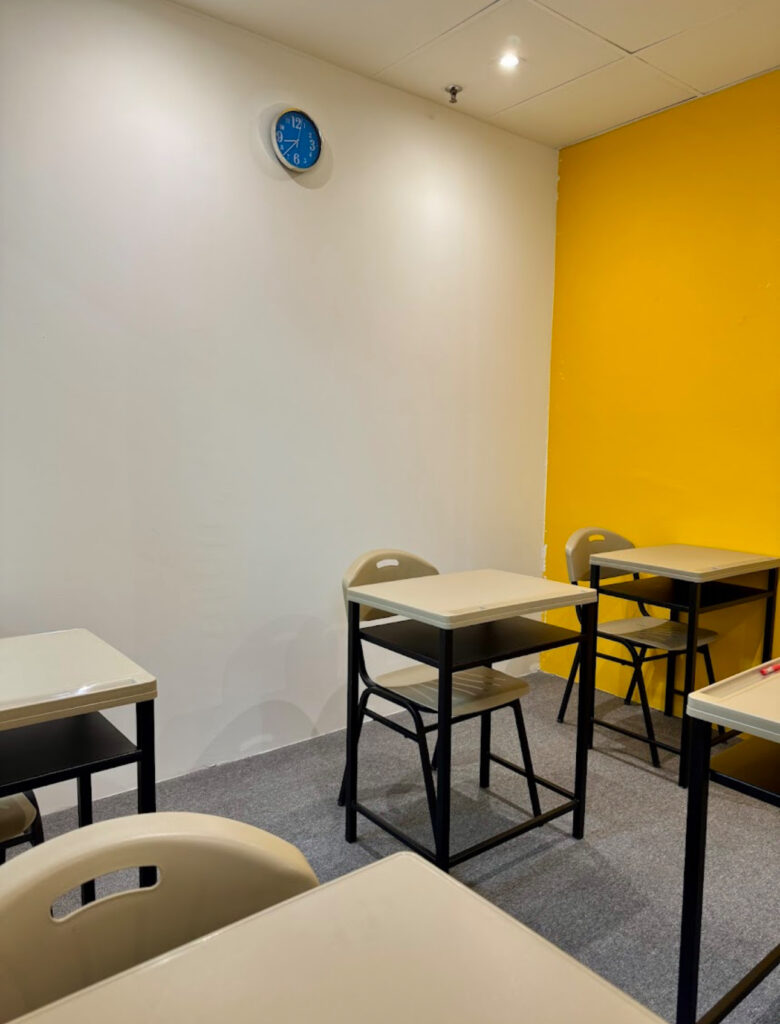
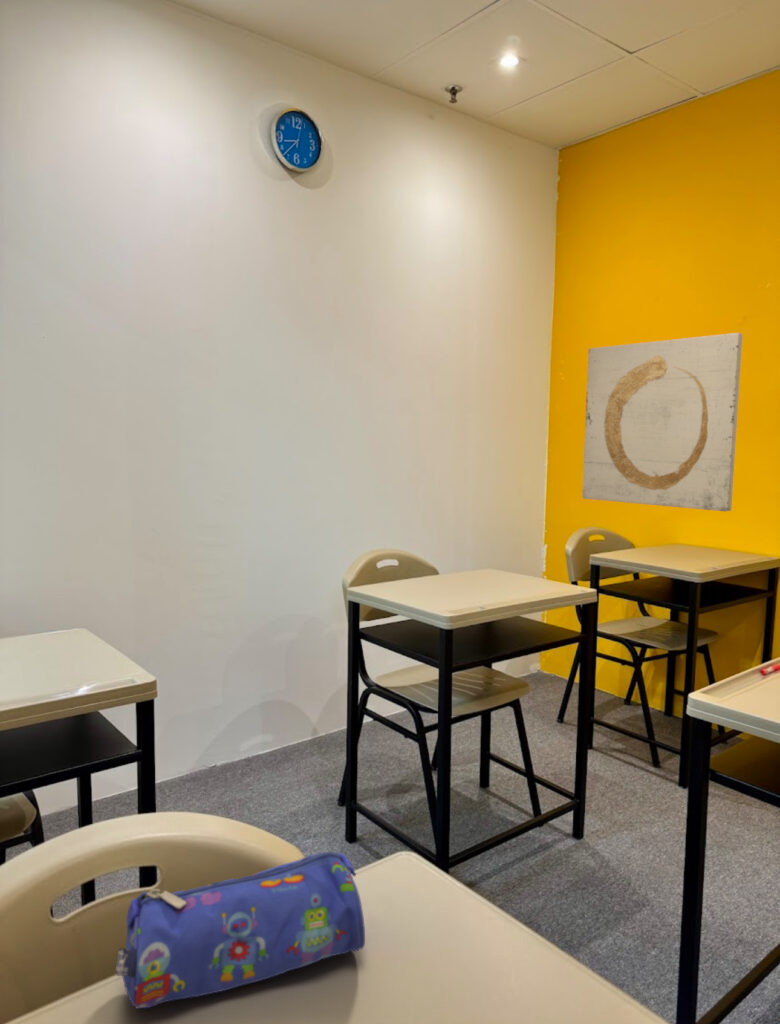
+ pencil case [114,850,366,1010]
+ wall art [581,332,743,512]
